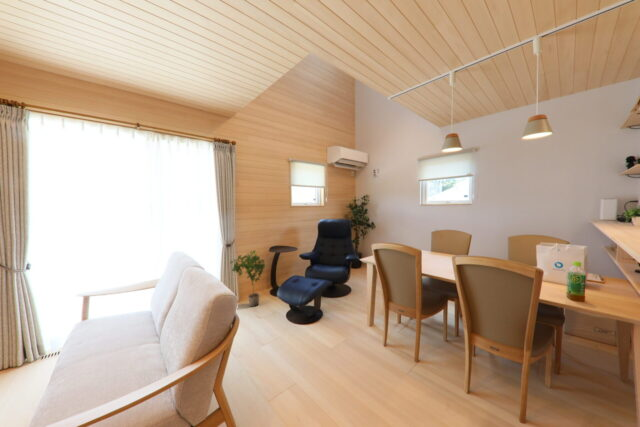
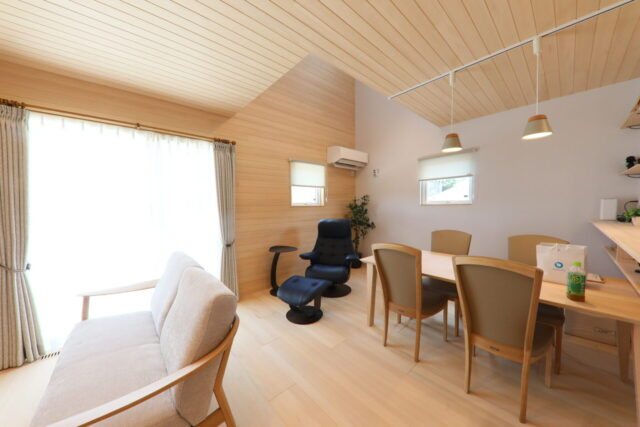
- potted plant [229,249,266,308]
